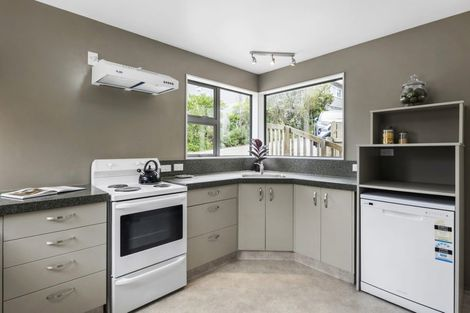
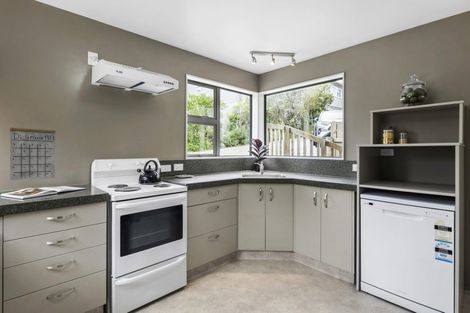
+ calendar [9,117,57,181]
